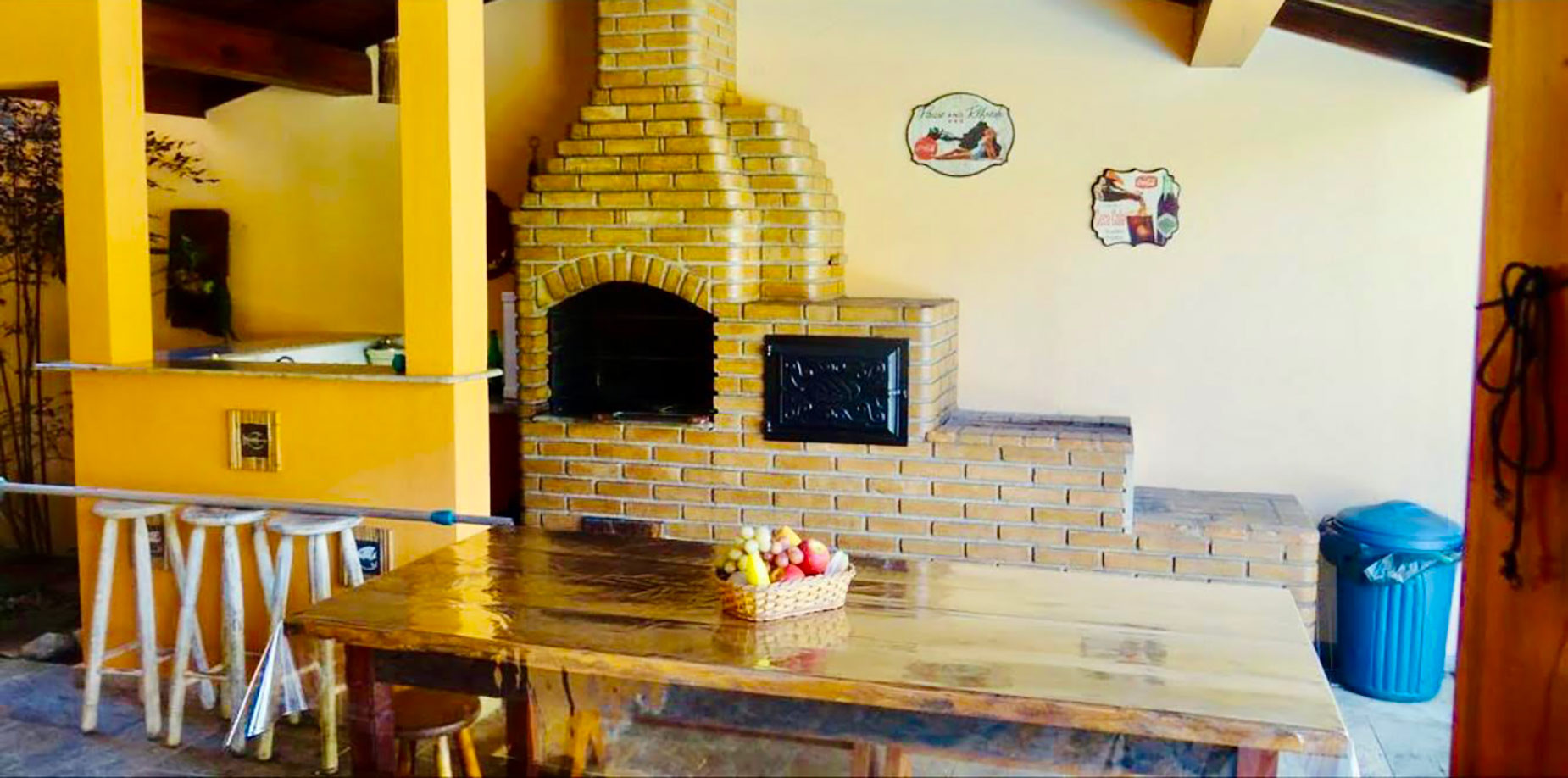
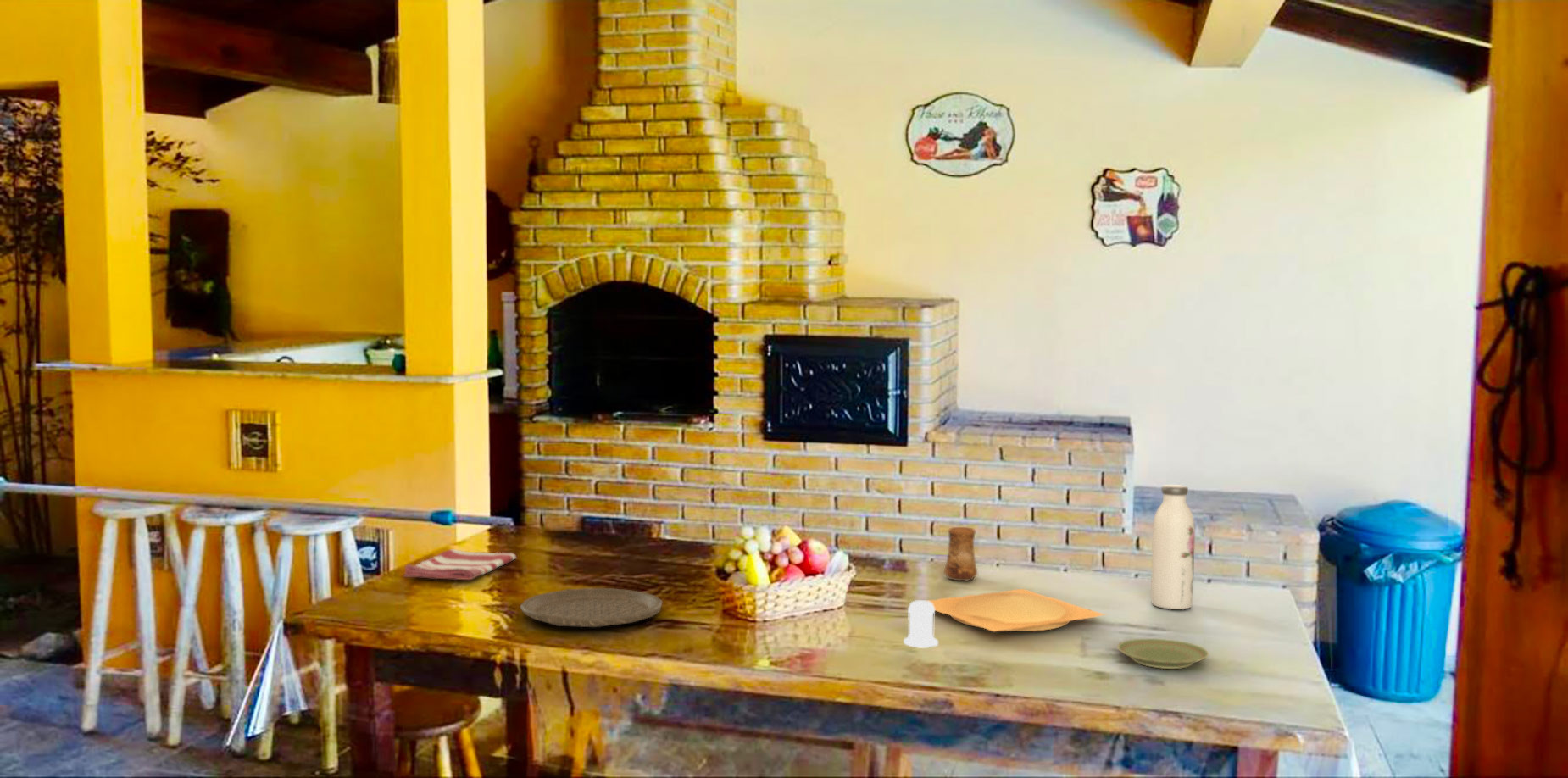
+ salt shaker [903,599,939,648]
+ dish towel [403,548,518,581]
+ cup [943,526,978,581]
+ plate [926,588,1108,632]
+ water bottle [1150,484,1196,610]
+ plate [1116,638,1209,670]
+ plate [520,587,663,628]
